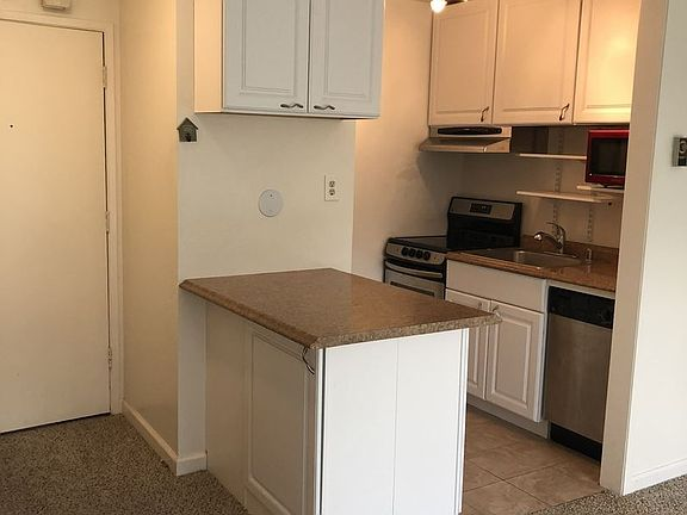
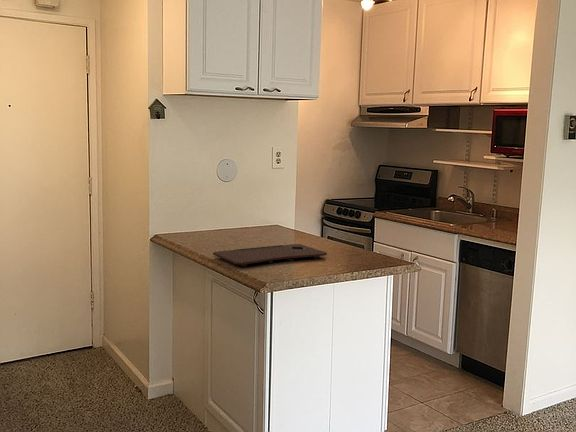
+ cutting board [212,243,328,268]
